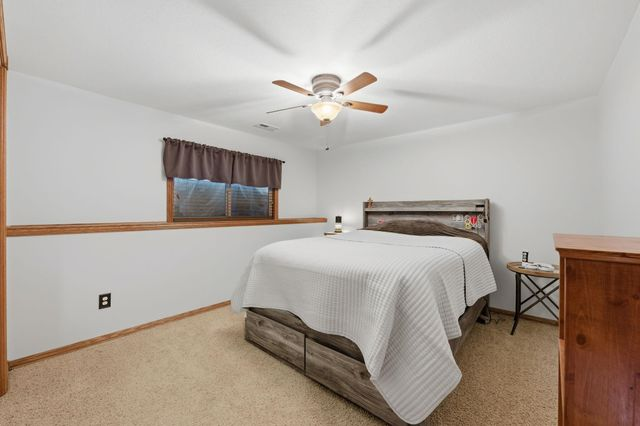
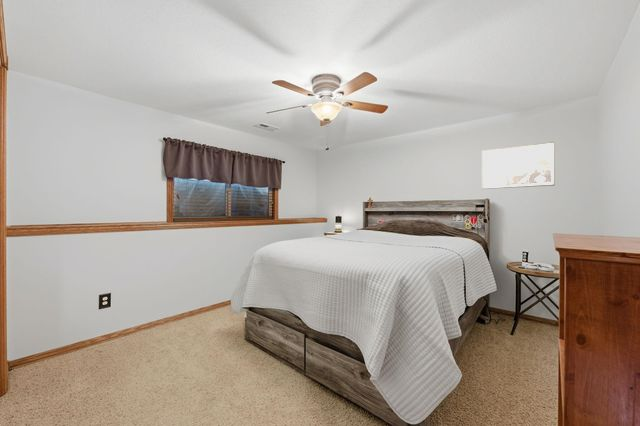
+ wall art [481,141,556,190]
